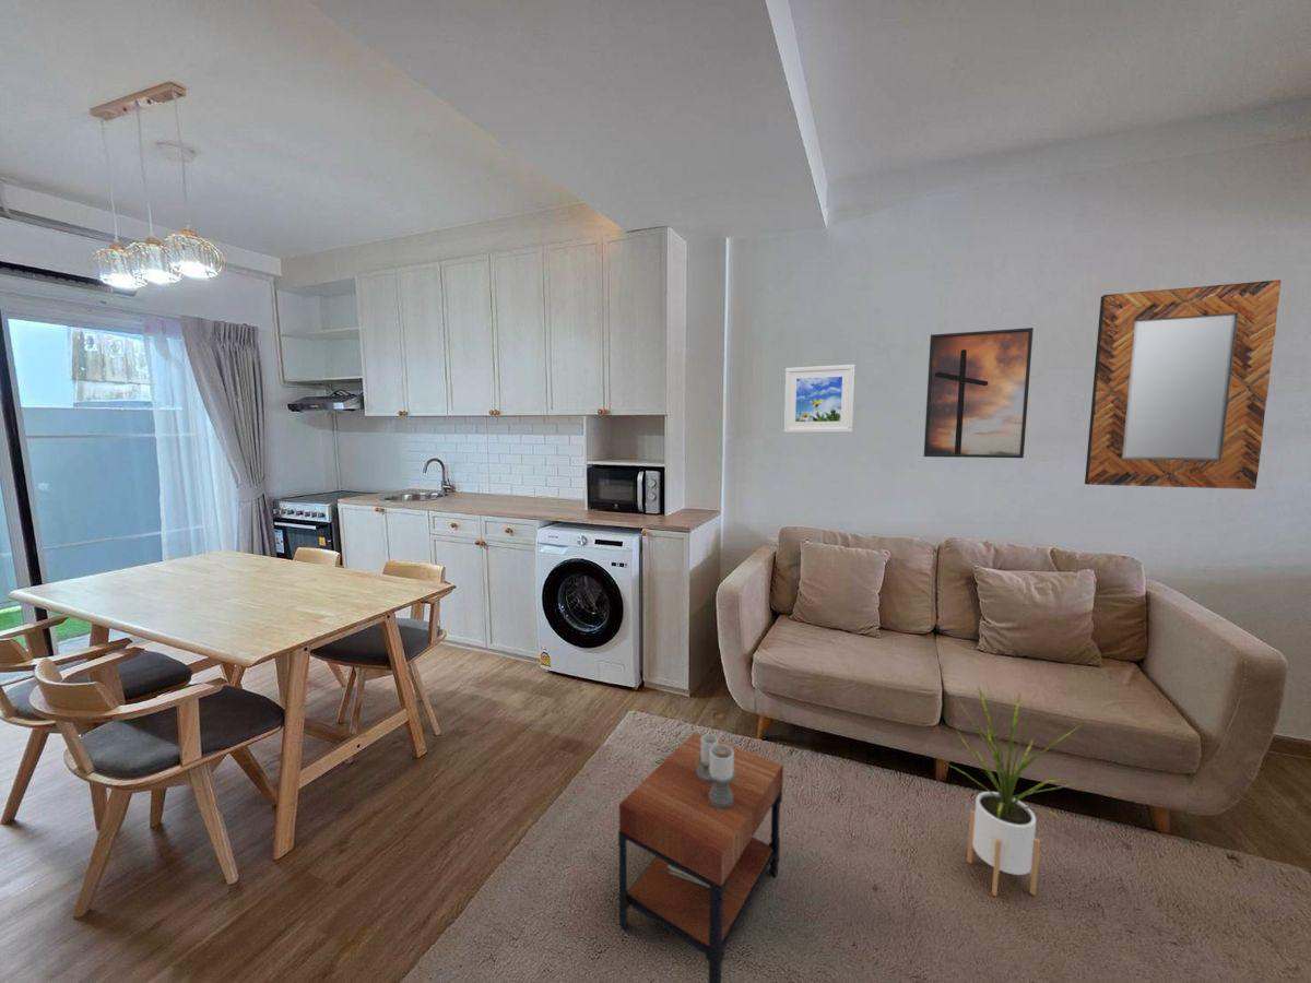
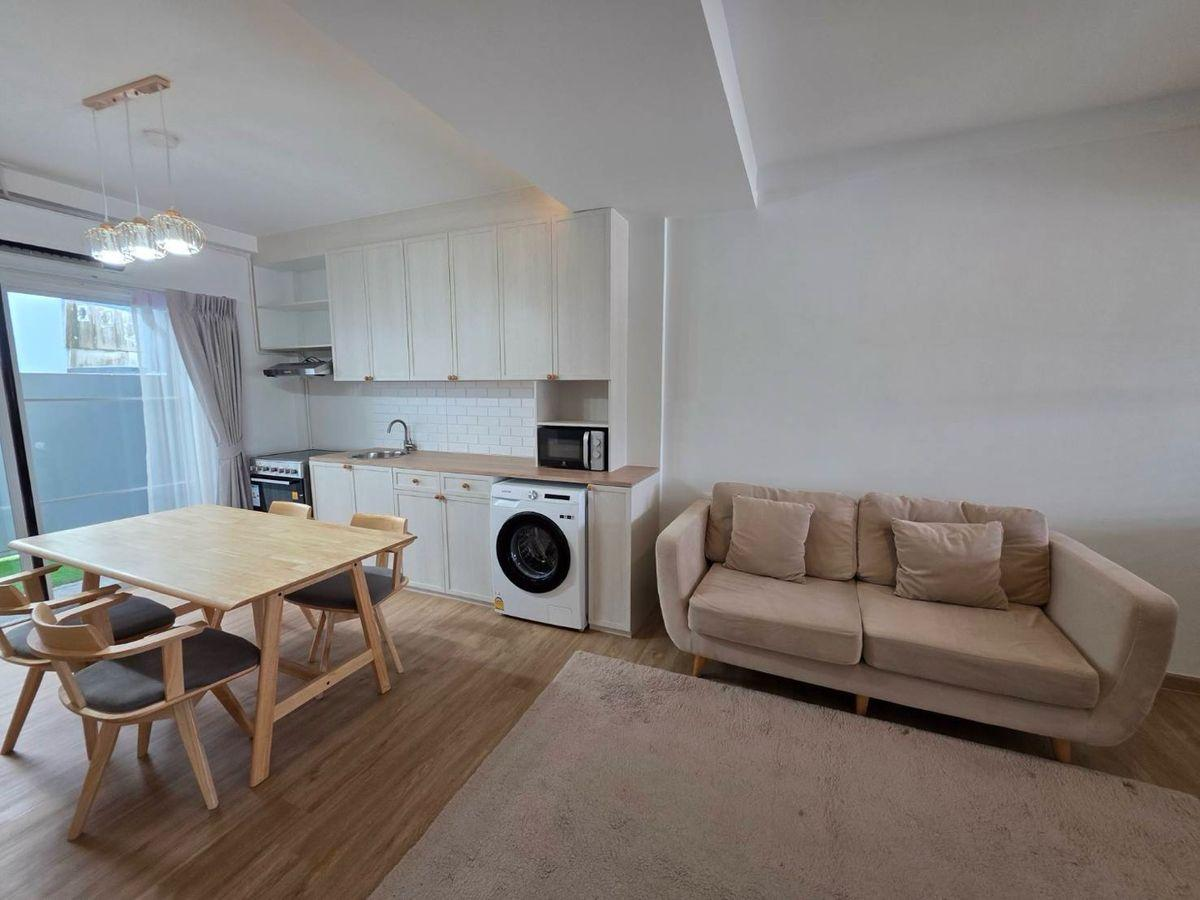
- house plant [949,682,1082,898]
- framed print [923,327,1035,459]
- side table [617,731,784,983]
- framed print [783,364,857,434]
- home mirror [1084,279,1283,490]
